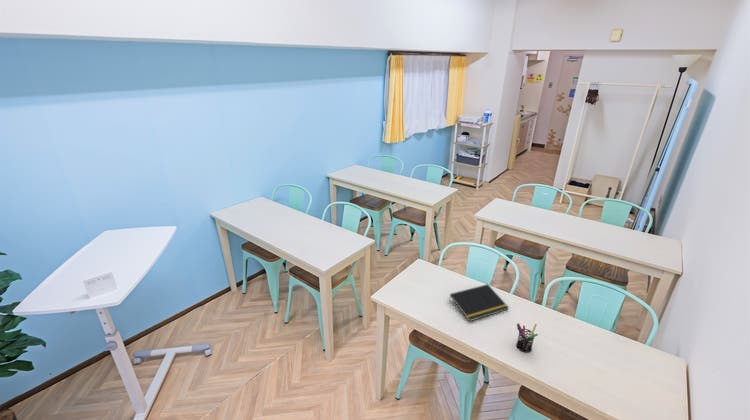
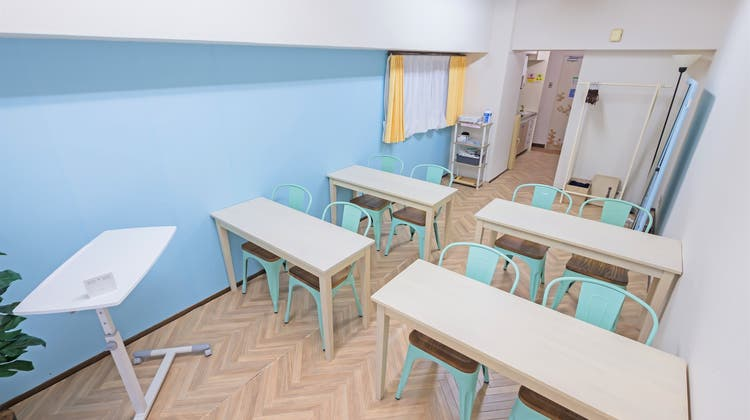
- notepad [447,283,510,322]
- pen holder [515,322,539,353]
